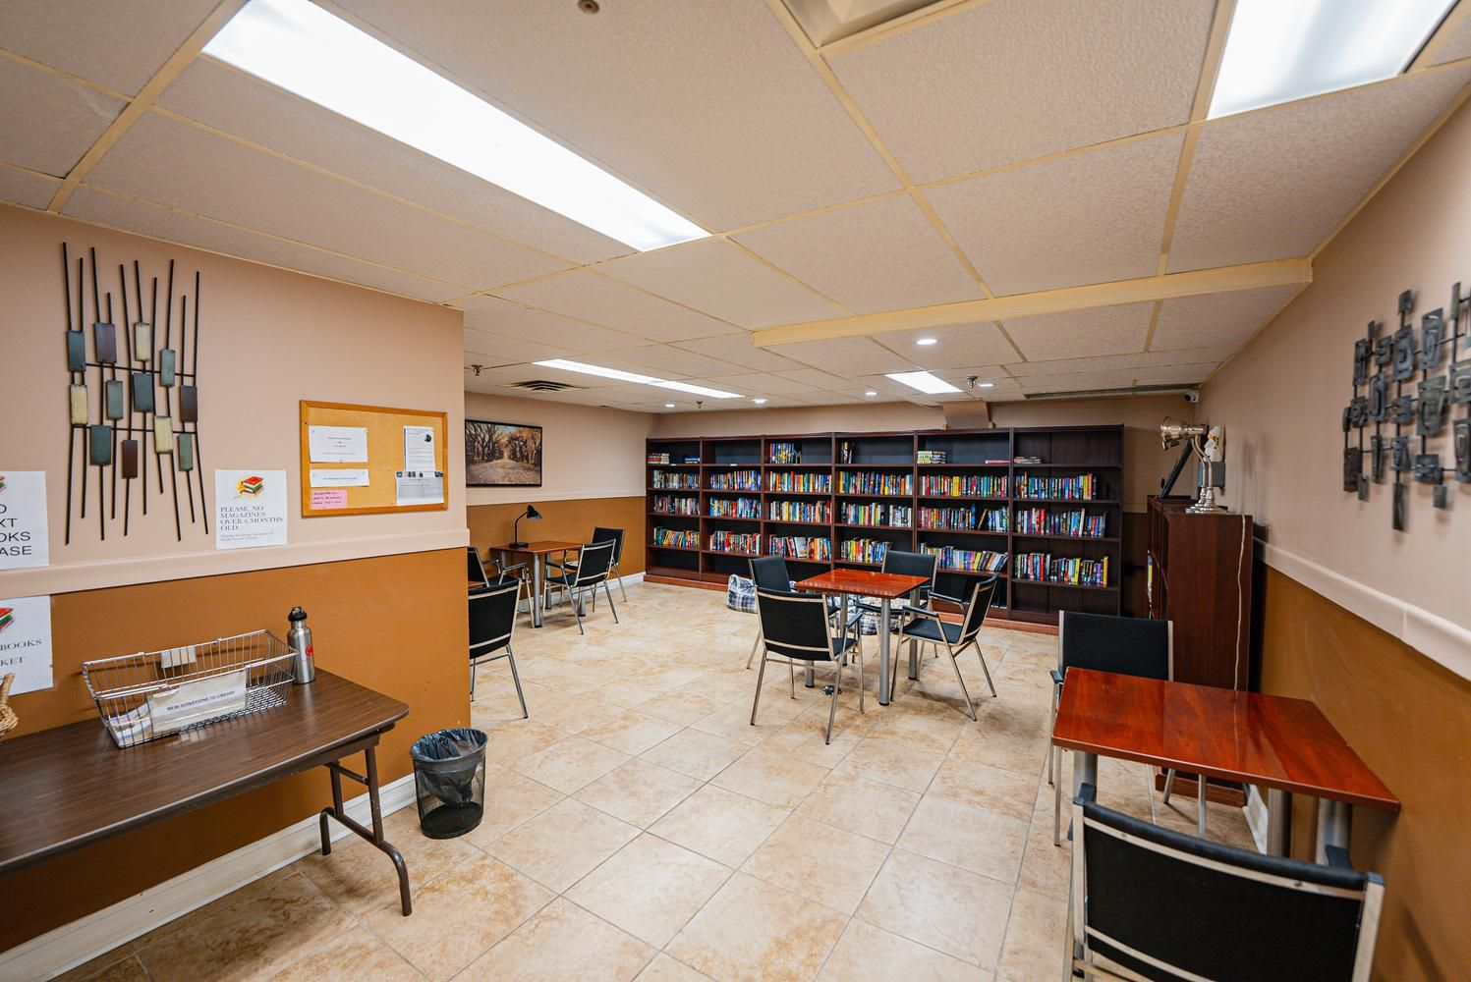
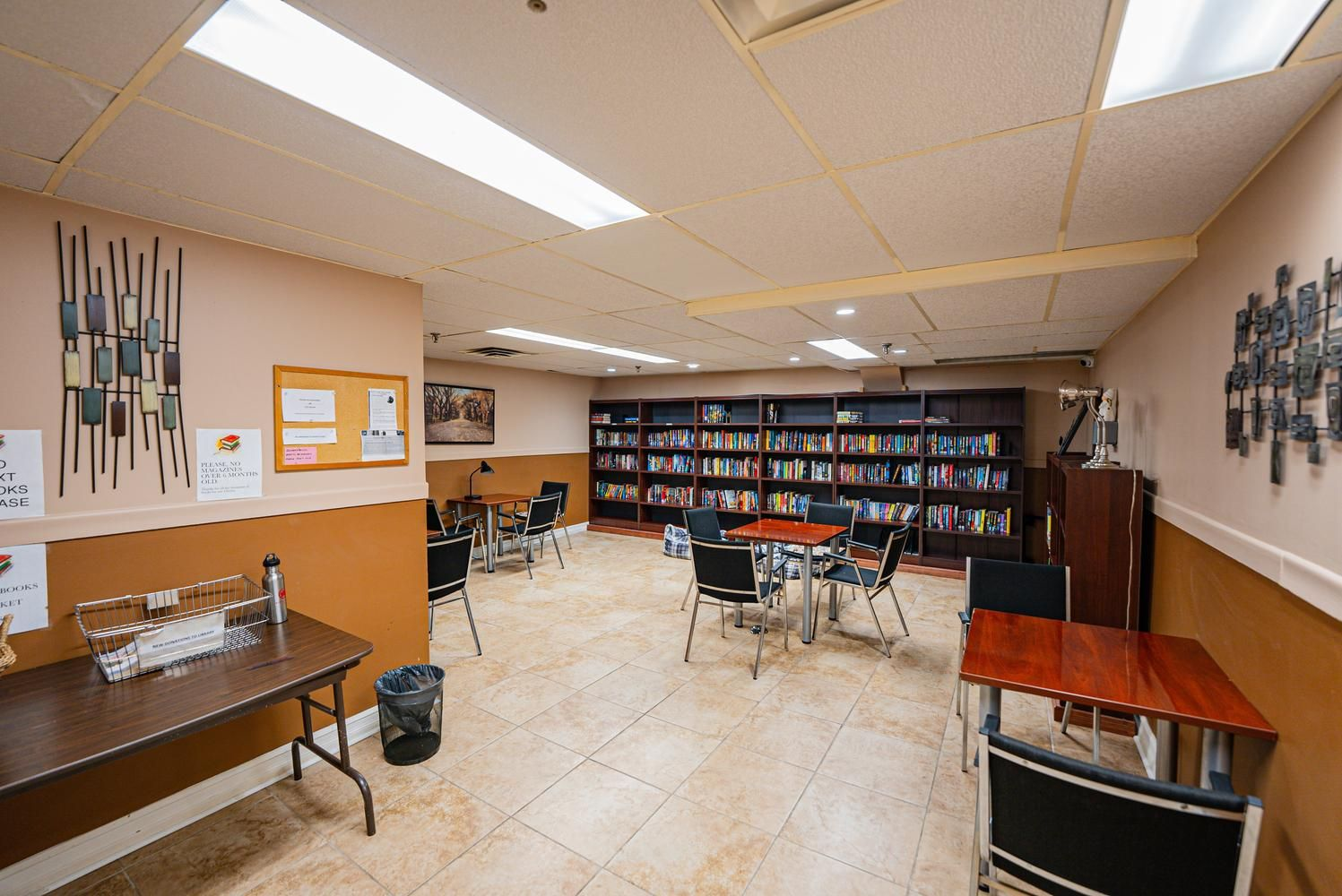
+ pen [247,654,296,670]
